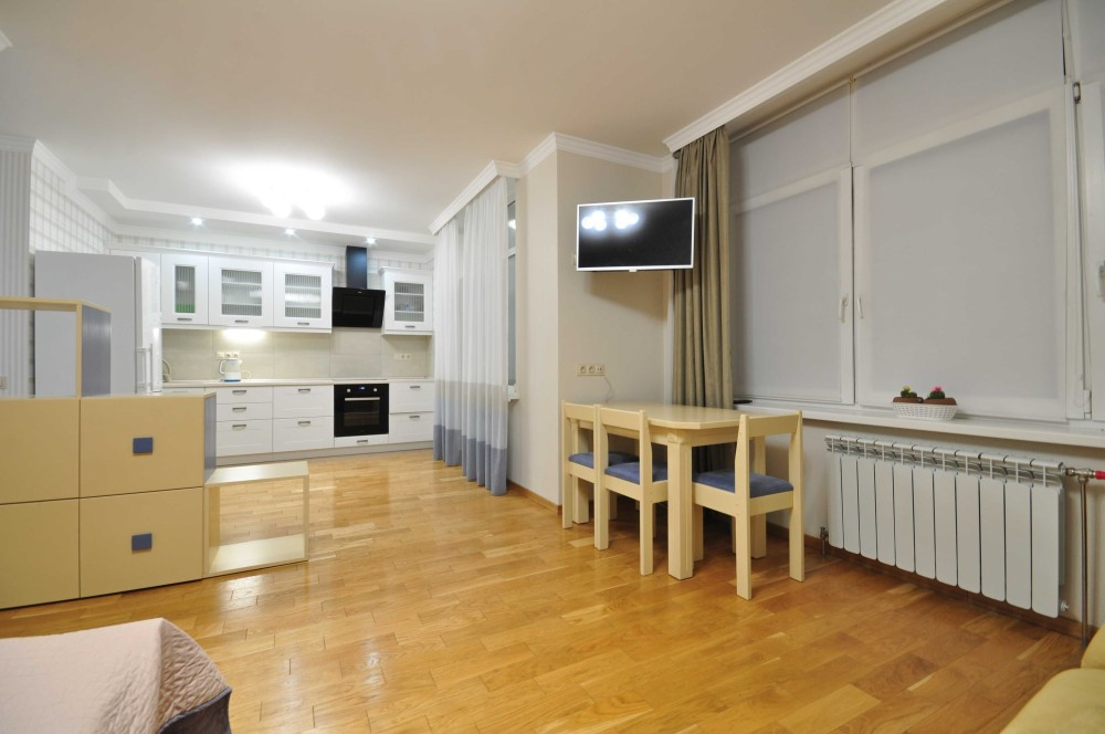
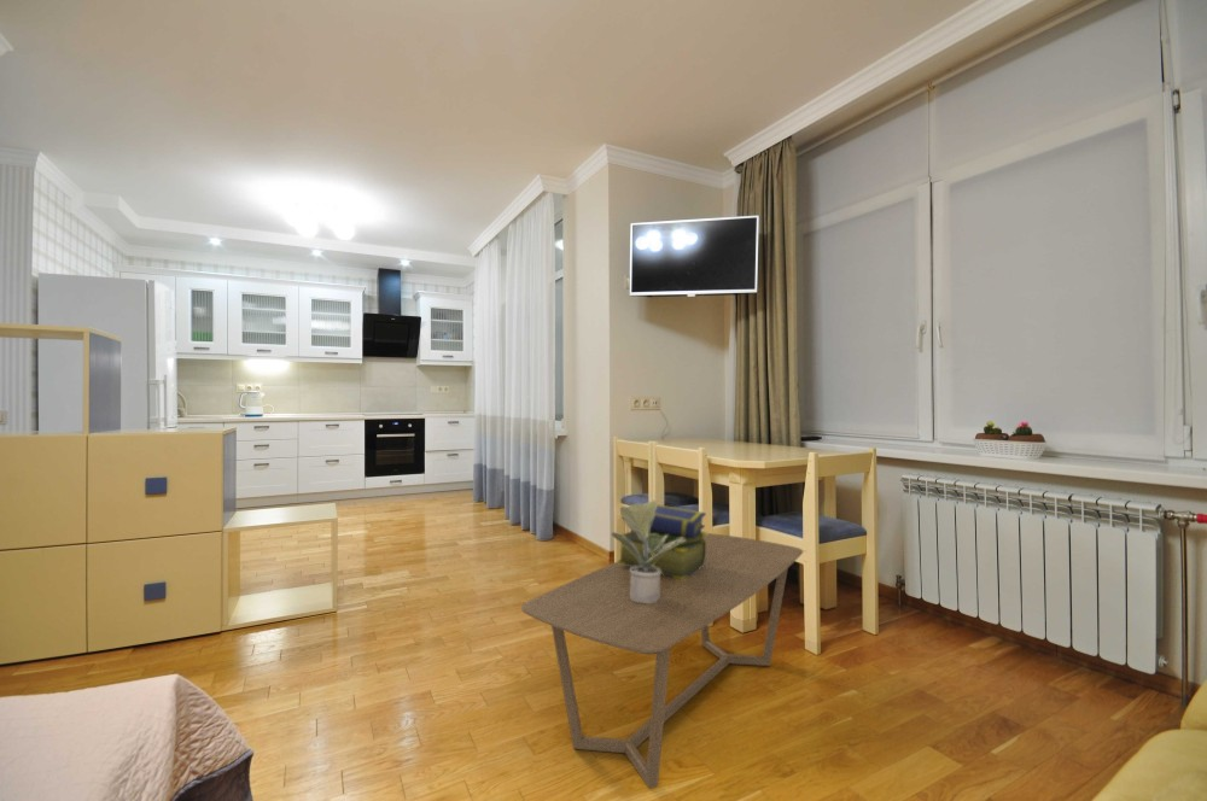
+ potted plant [611,498,686,603]
+ coffee table [520,532,804,790]
+ stack of books [616,503,709,580]
